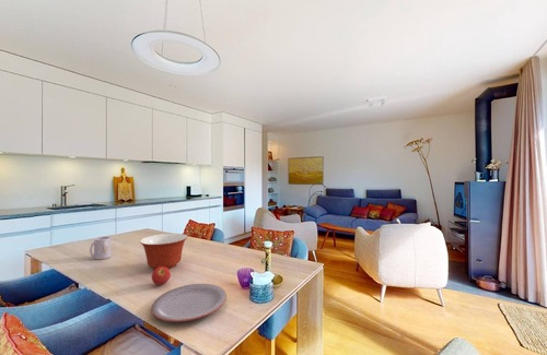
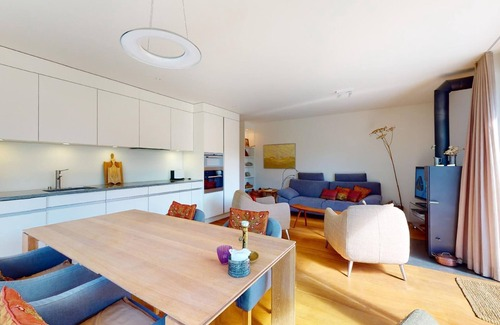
- mixing bowl [139,233,188,271]
- plate [151,283,228,323]
- fruit [151,267,172,286]
- mug [89,236,112,260]
